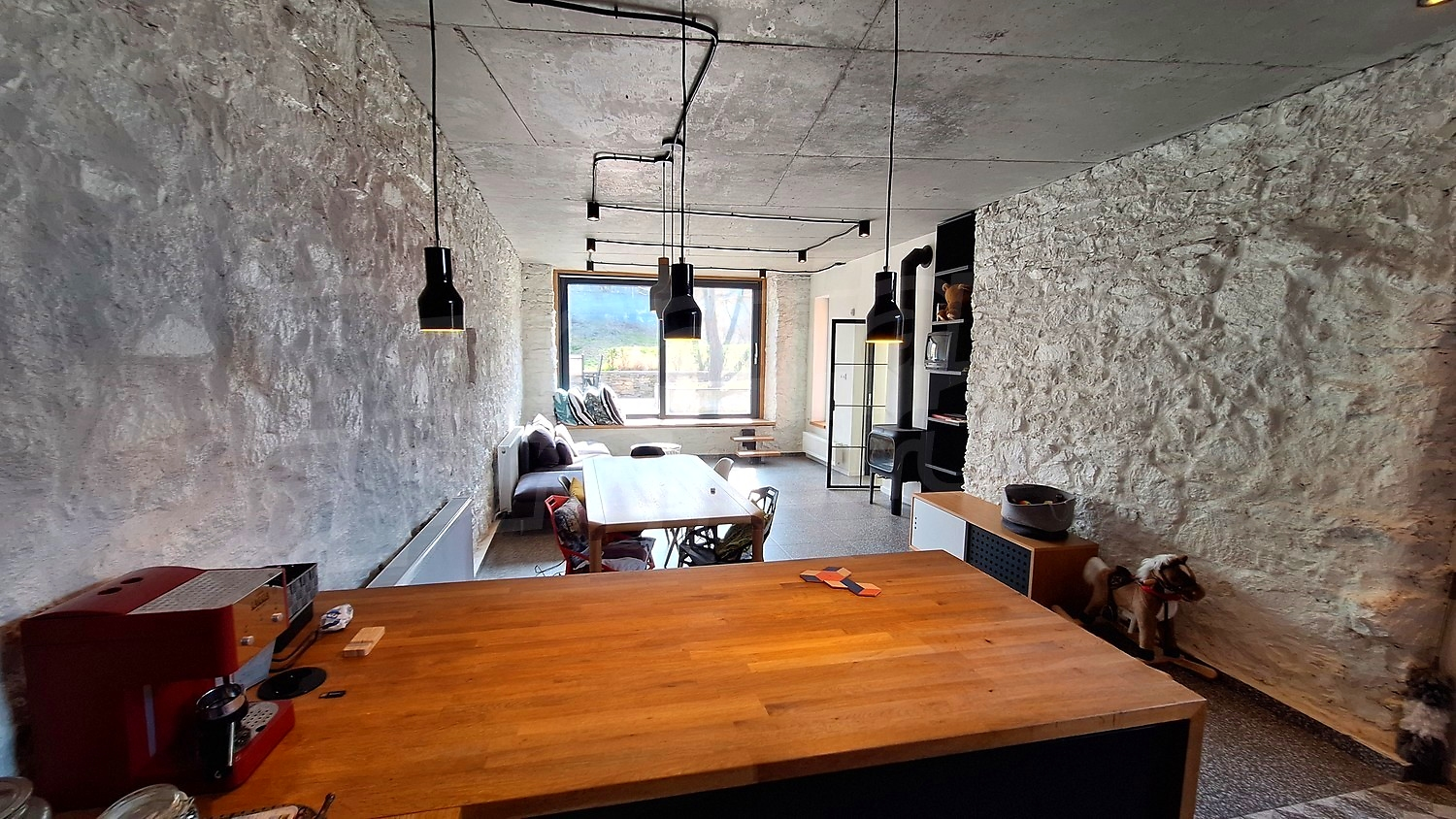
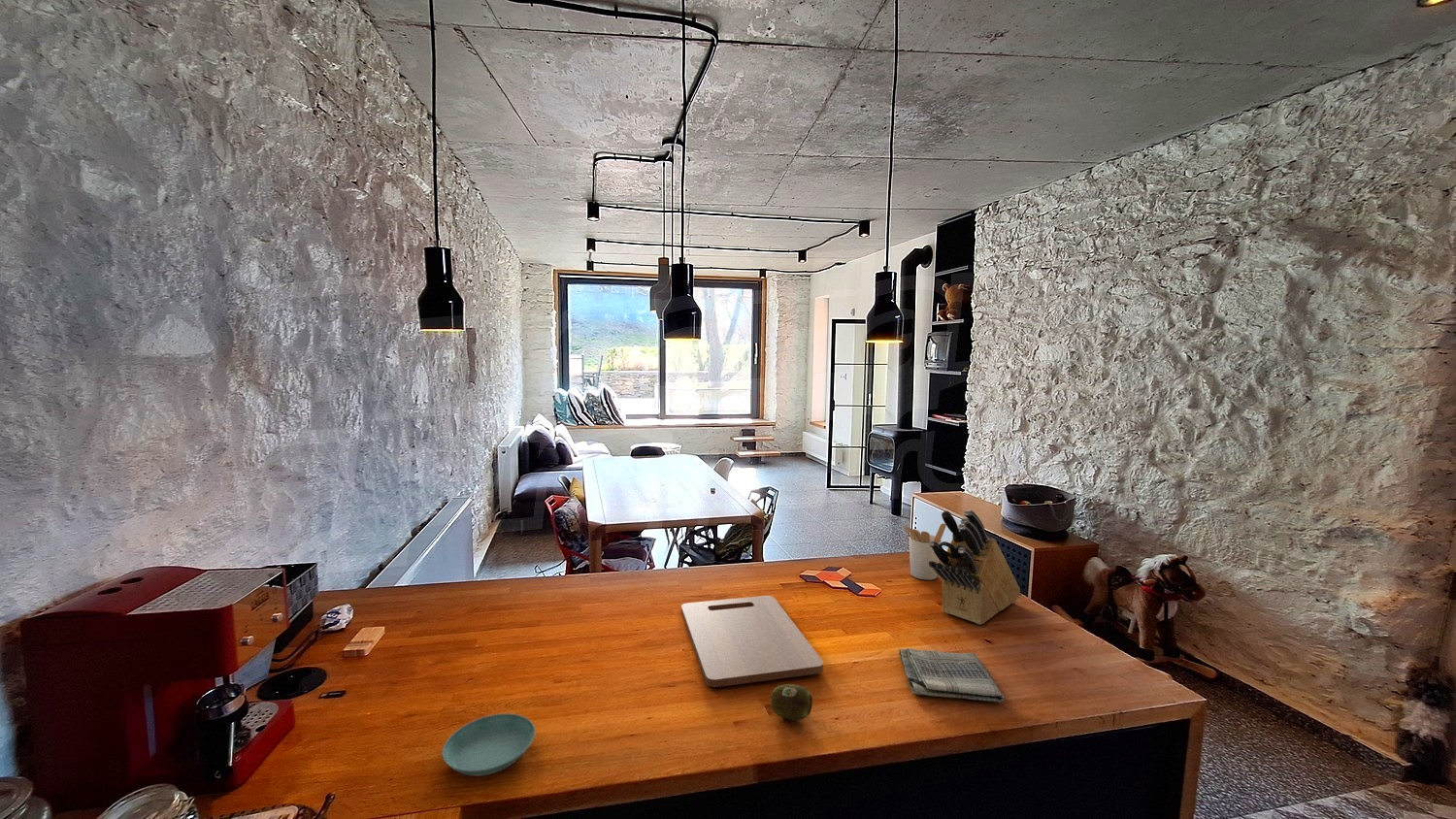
+ utensil holder [902,522,946,581]
+ saucer [442,712,537,777]
+ knife block [929,508,1021,625]
+ fruit [770,683,813,721]
+ cutting board [680,595,824,688]
+ dish towel [898,647,1006,704]
